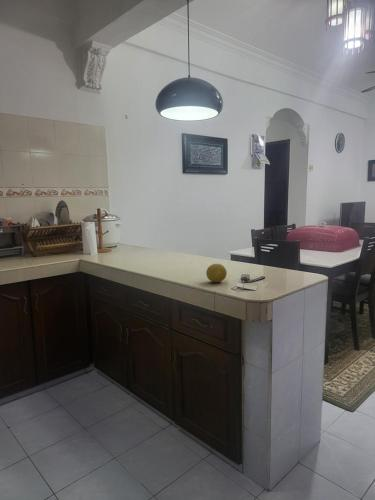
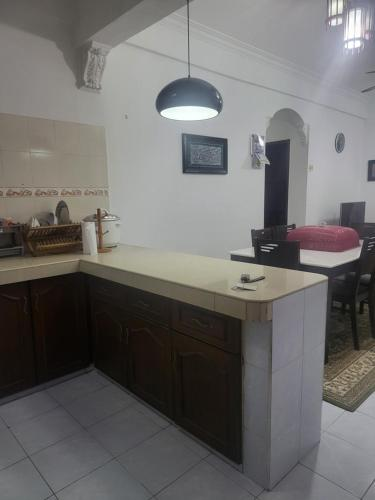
- fruit [205,263,228,283]
